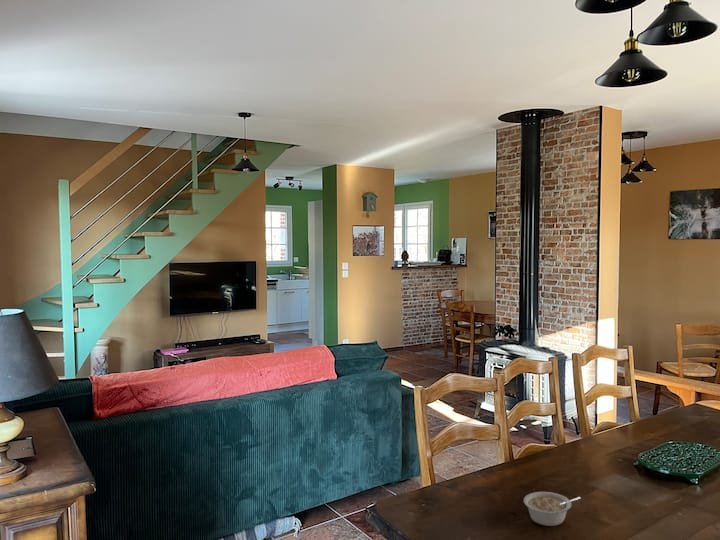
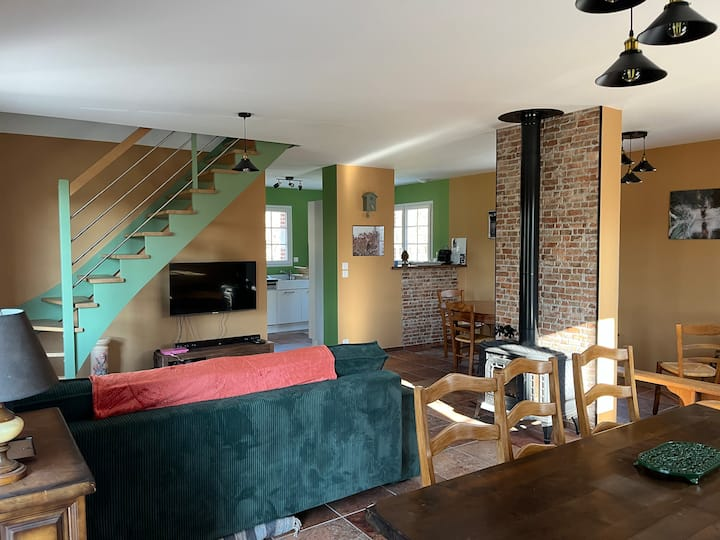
- legume [523,491,581,527]
